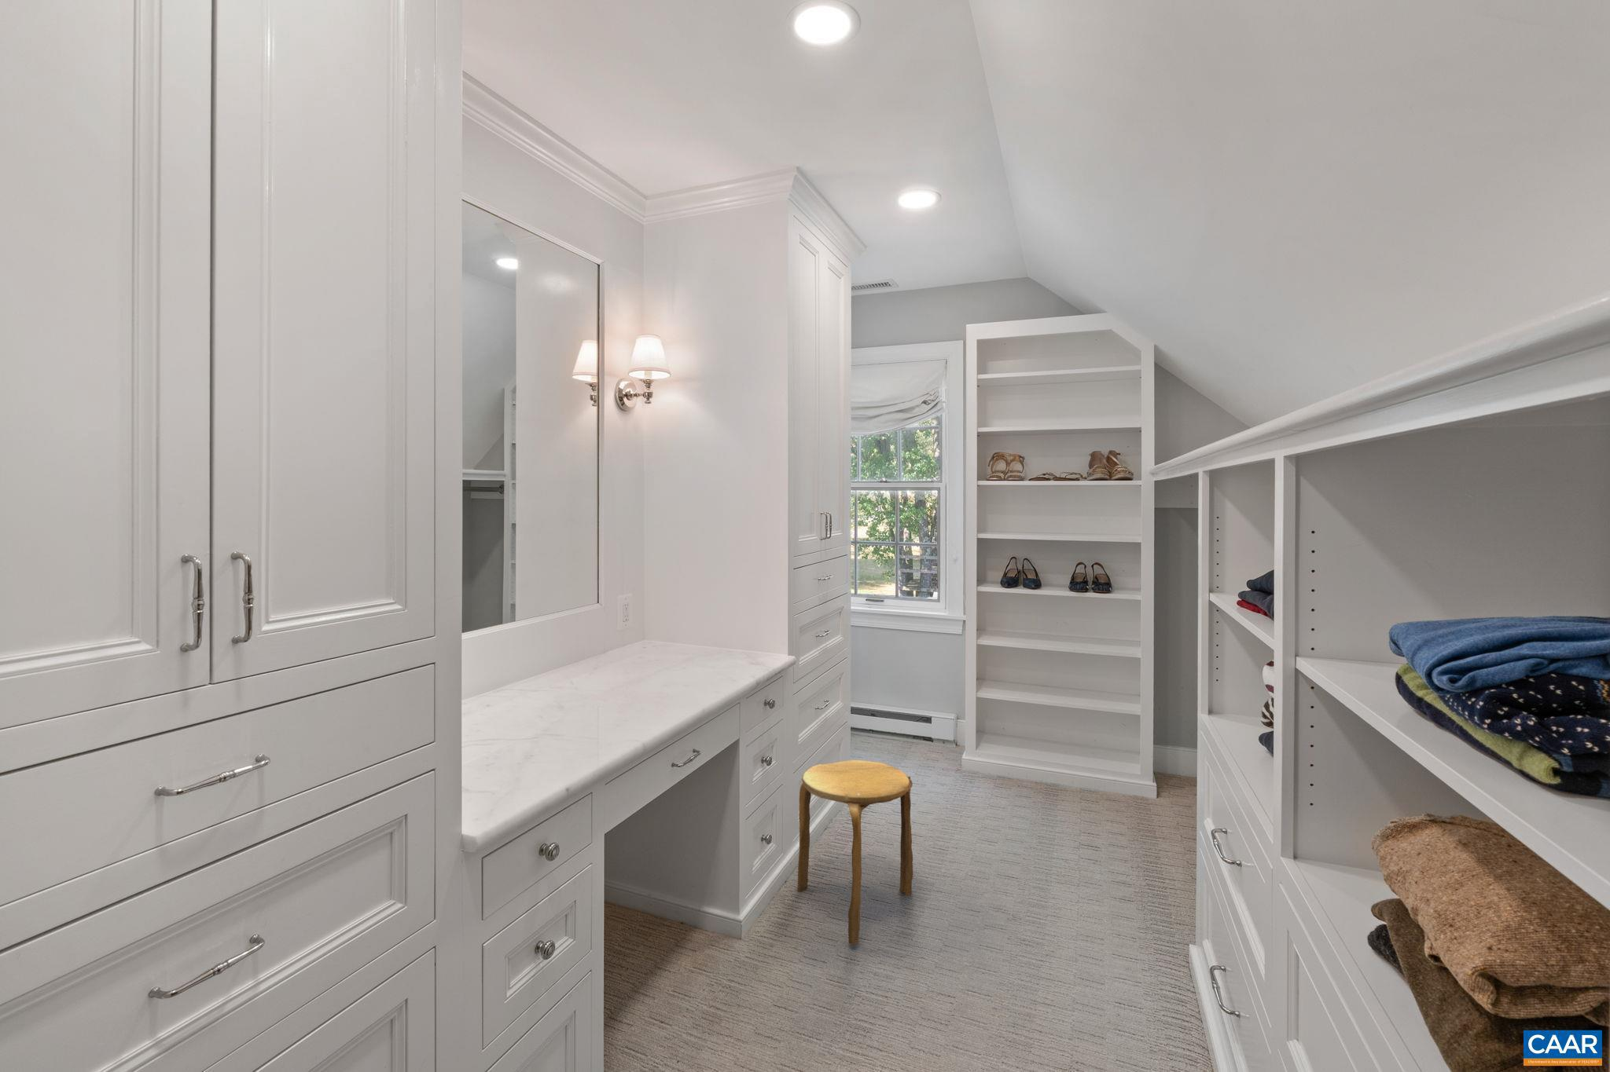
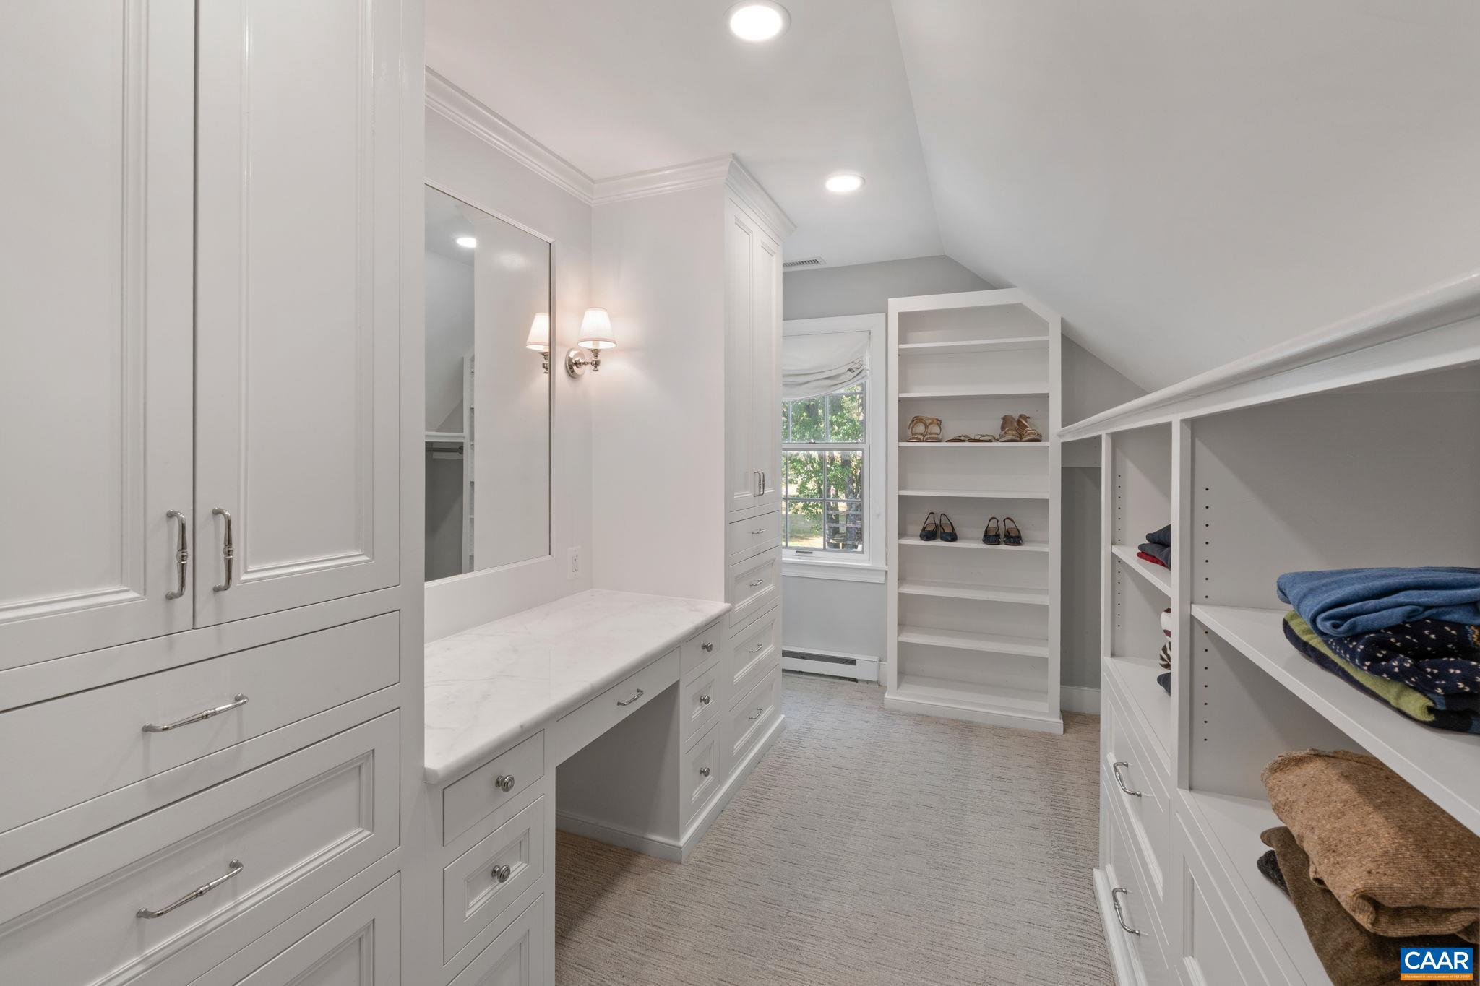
- stool [797,760,913,945]
